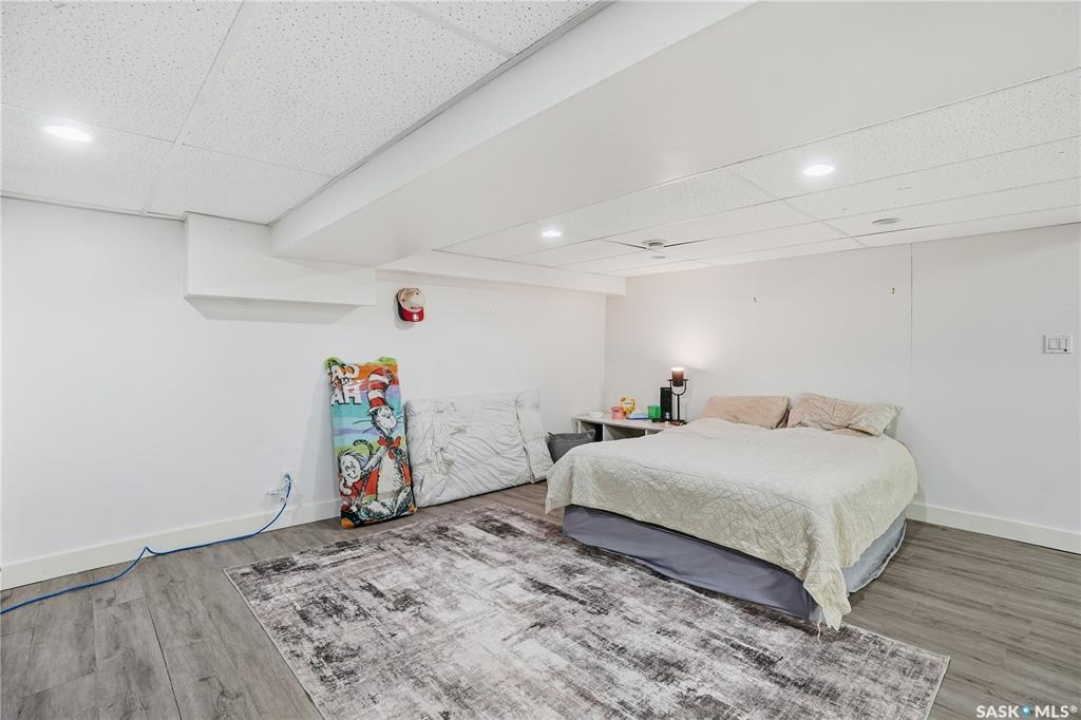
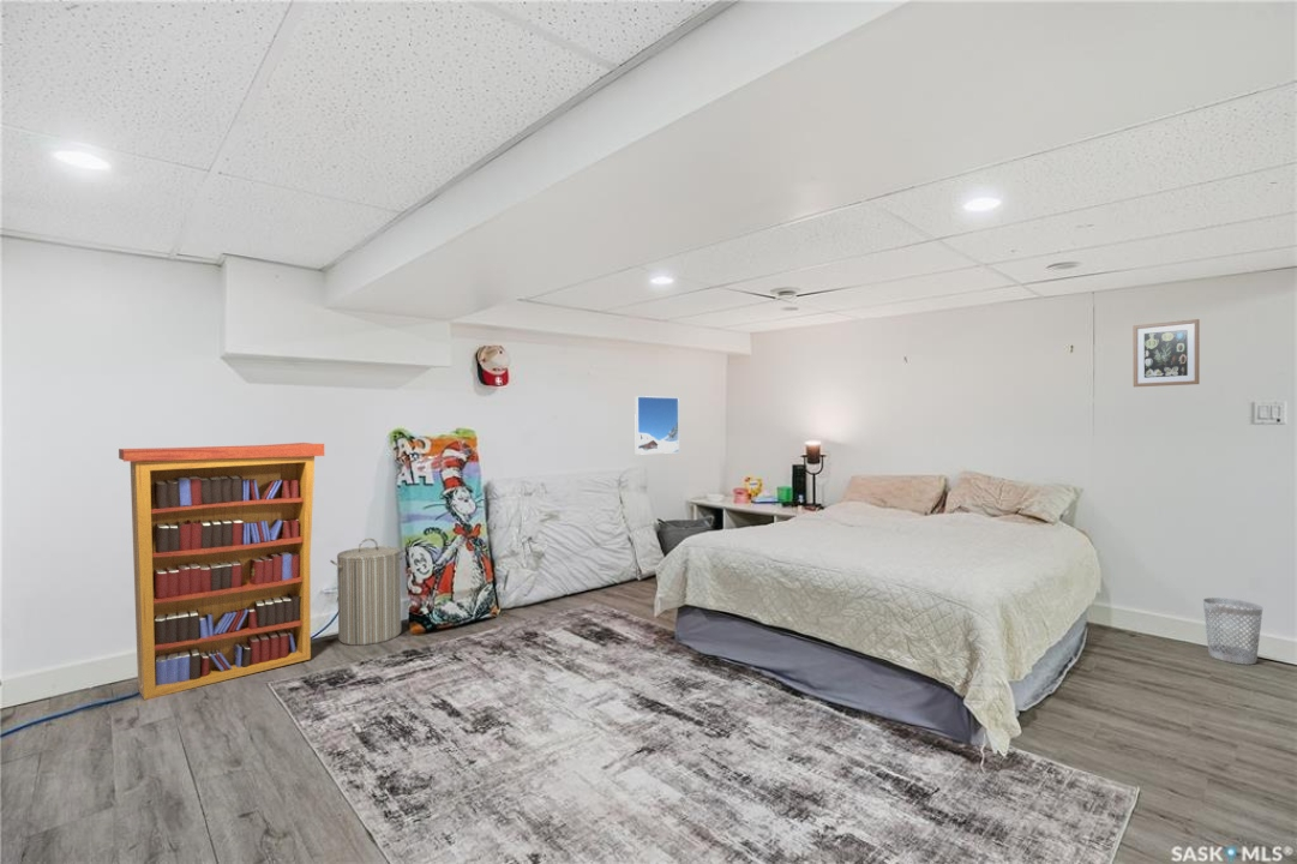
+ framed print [634,395,680,456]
+ wastebasket [1202,596,1263,666]
+ laundry hamper [329,538,407,647]
+ wall art [1133,318,1200,388]
+ bookcase [118,442,325,701]
